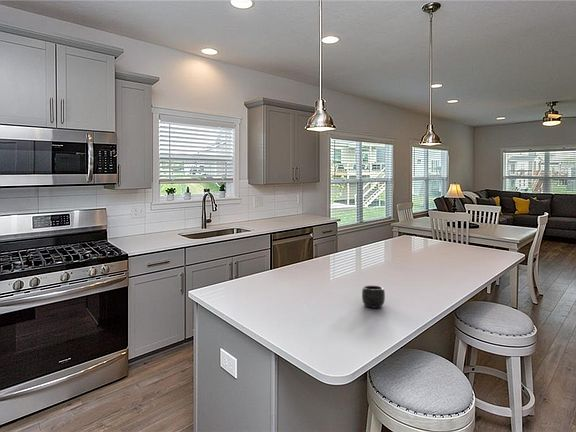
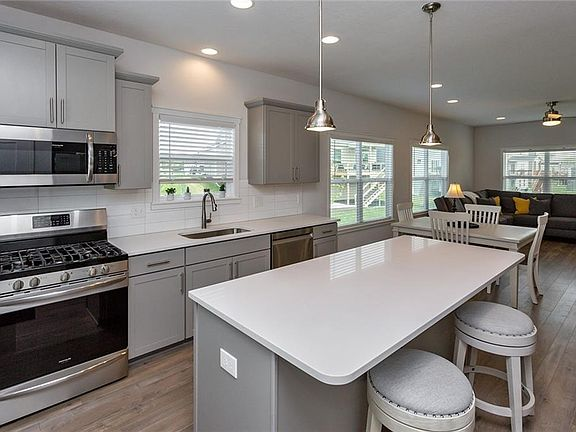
- mug [361,285,386,309]
